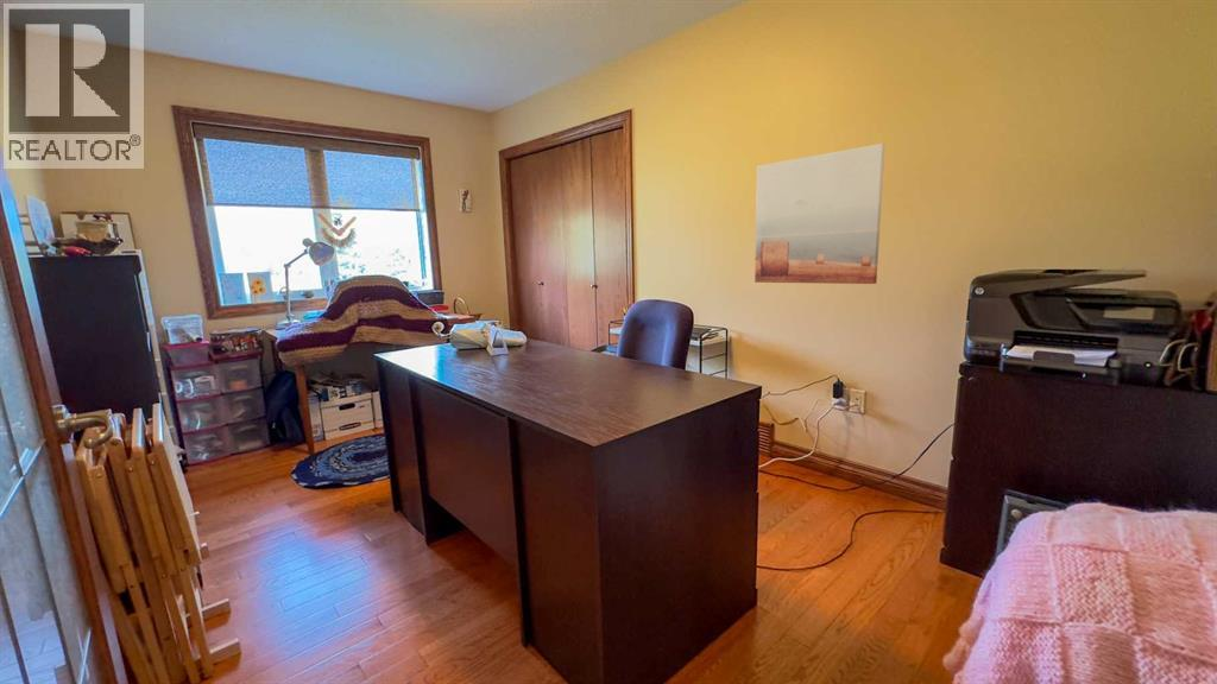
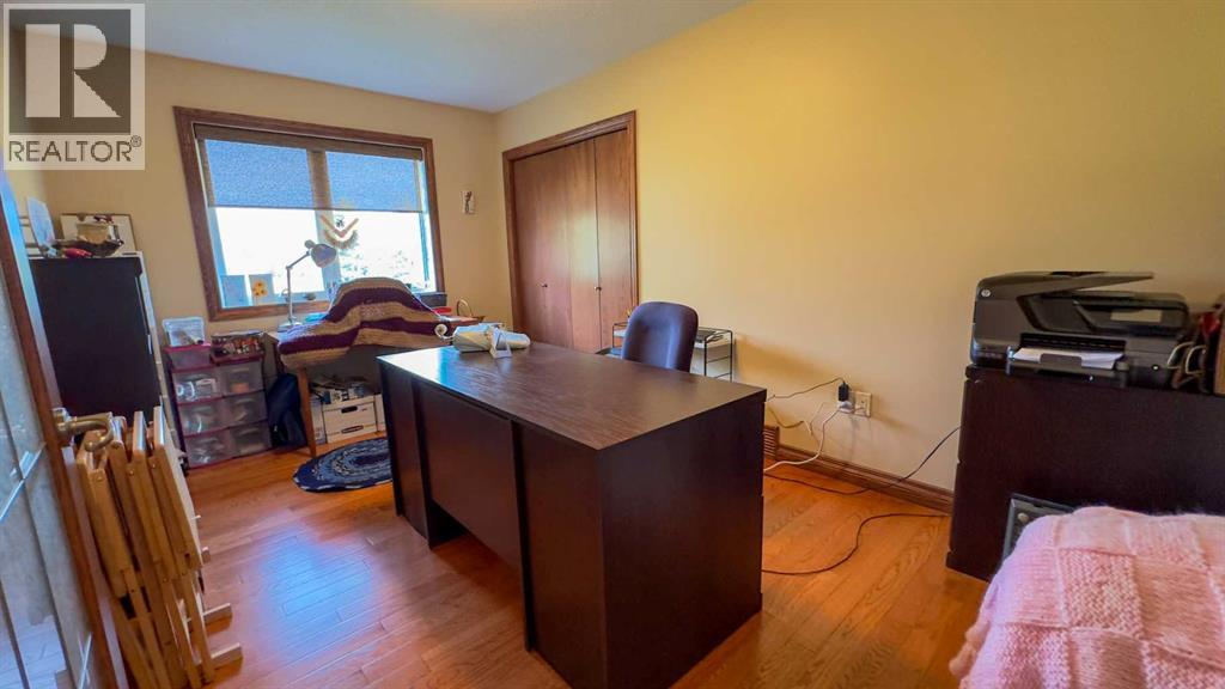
- wall art [753,142,887,285]
